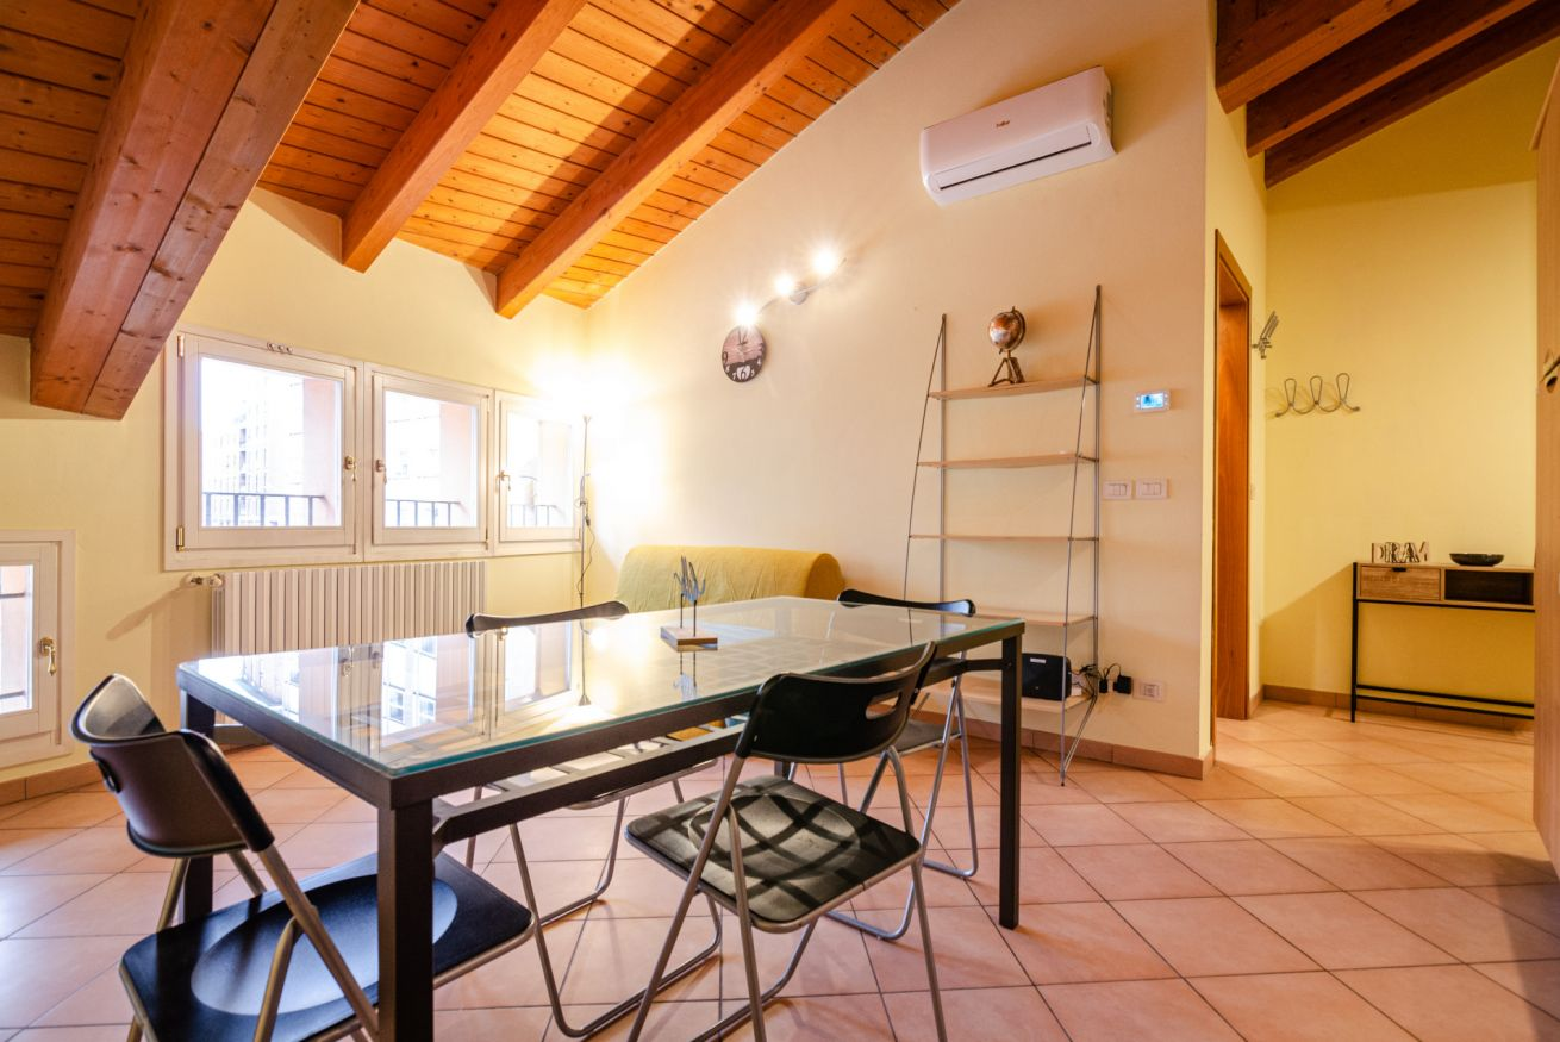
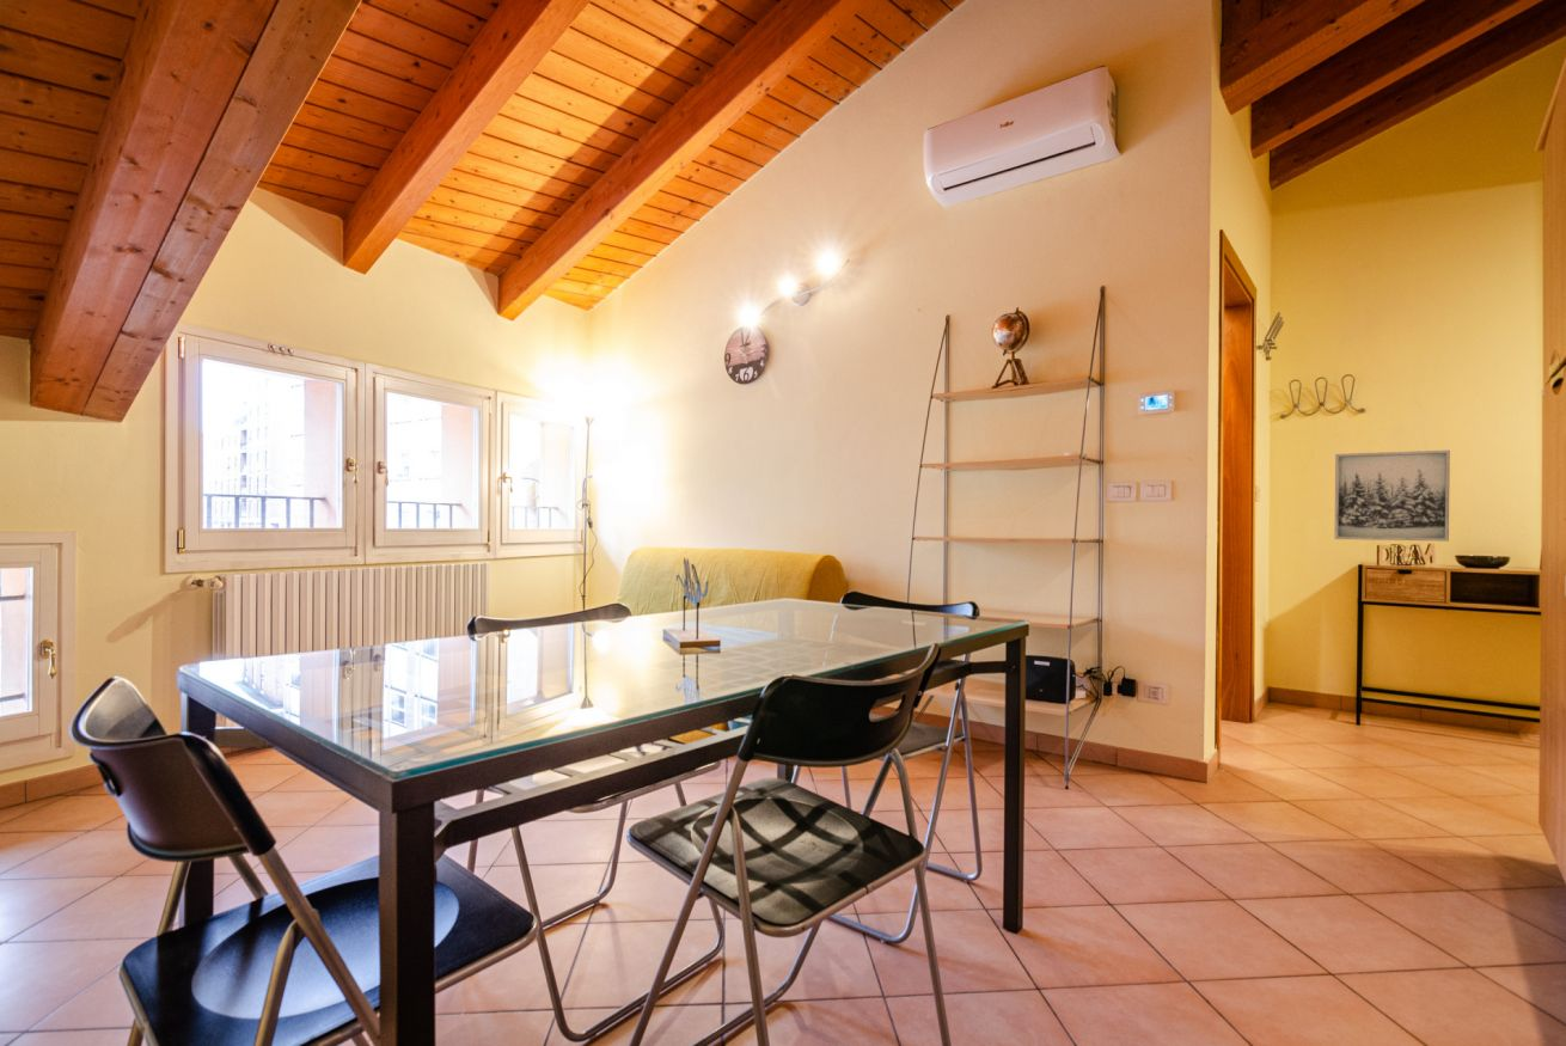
+ wall art [1333,449,1451,543]
